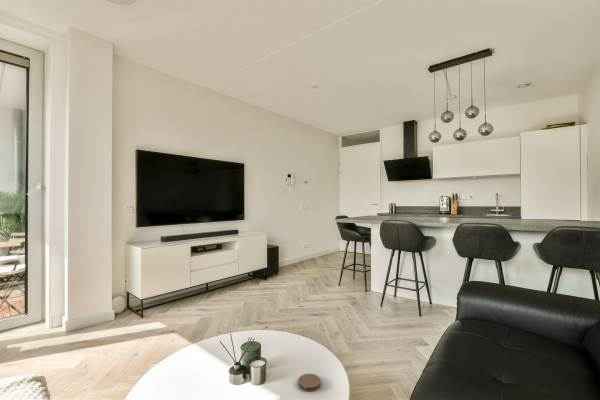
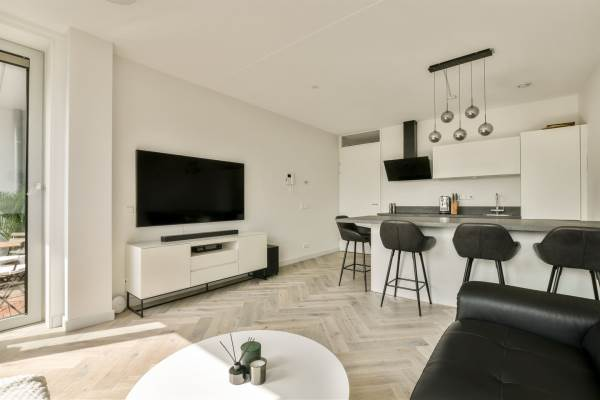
- coaster [297,373,322,392]
